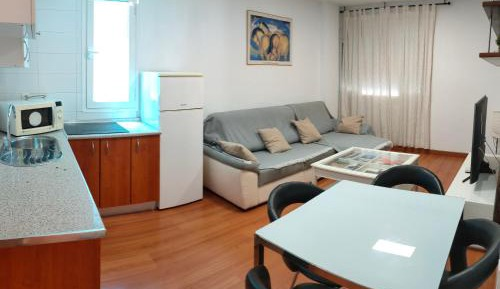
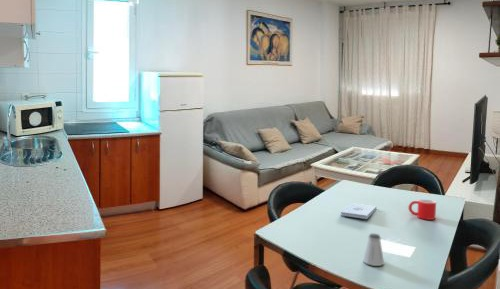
+ saltshaker [362,233,385,267]
+ notepad [339,202,377,220]
+ mug [407,199,437,221]
